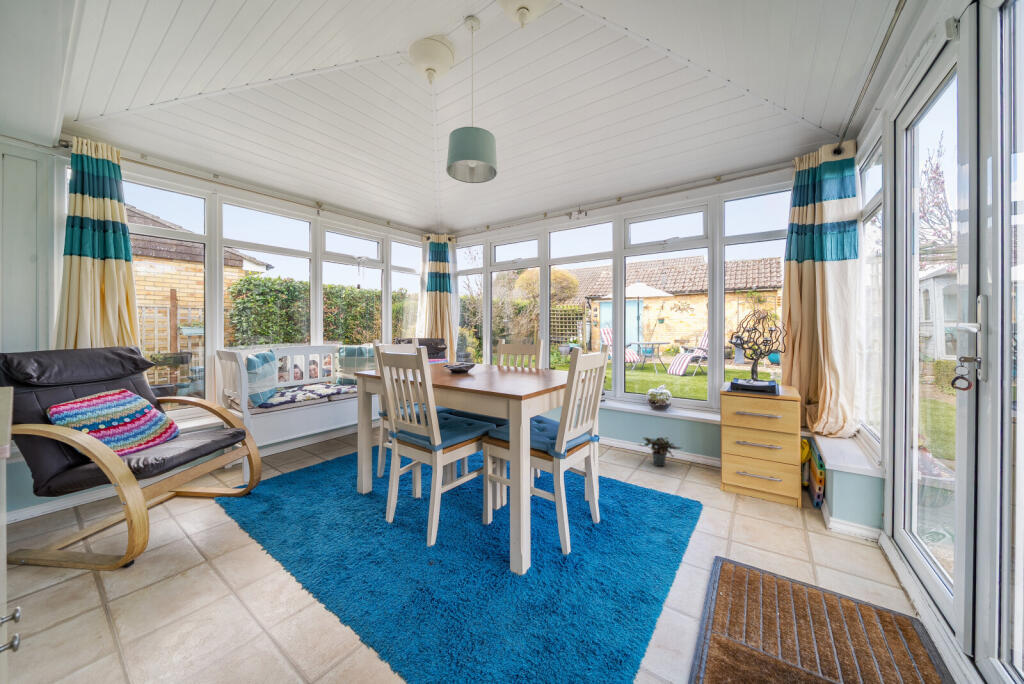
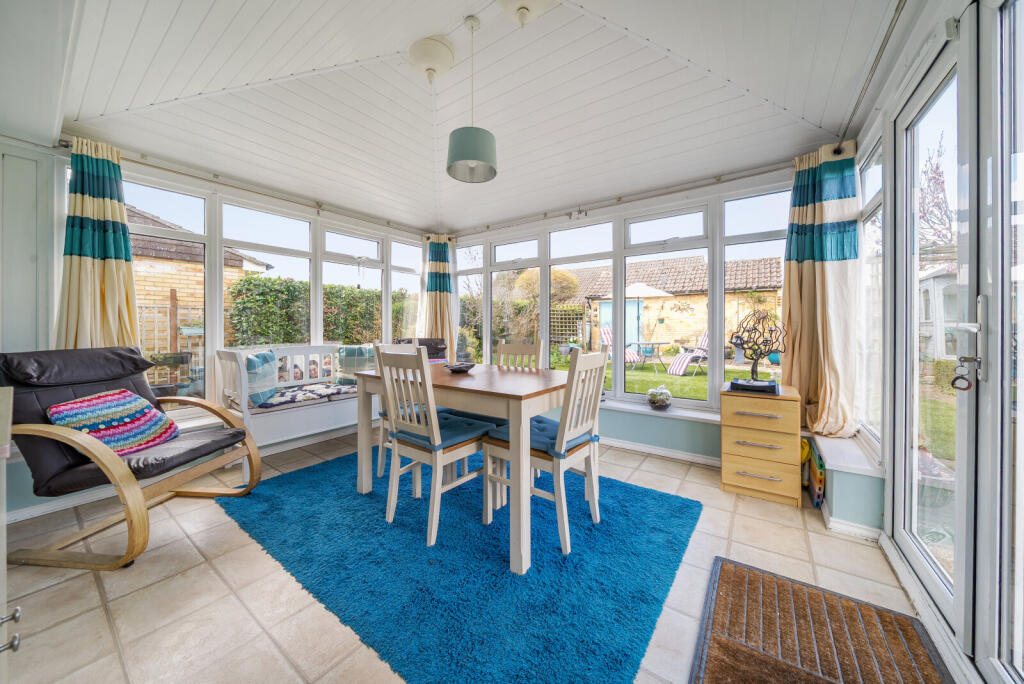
- potted plant [637,436,683,467]
